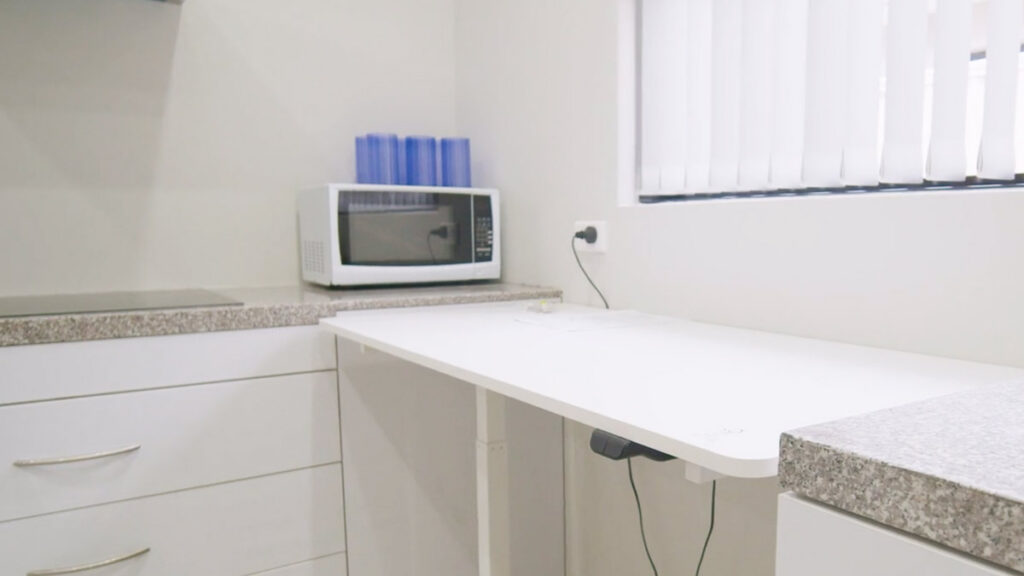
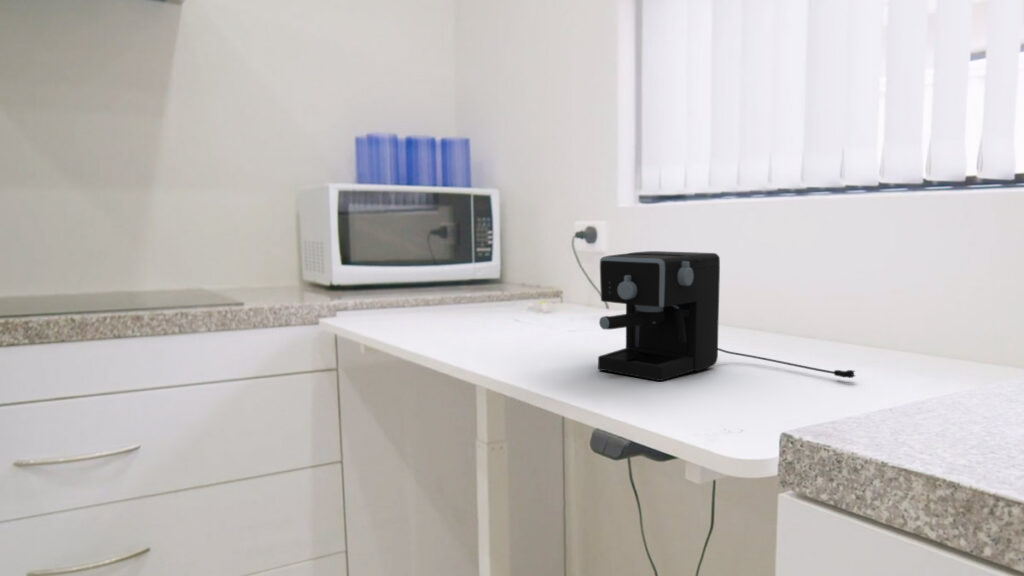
+ coffee maker [597,250,856,382]
